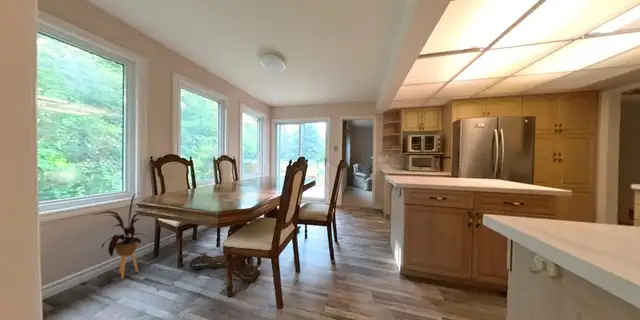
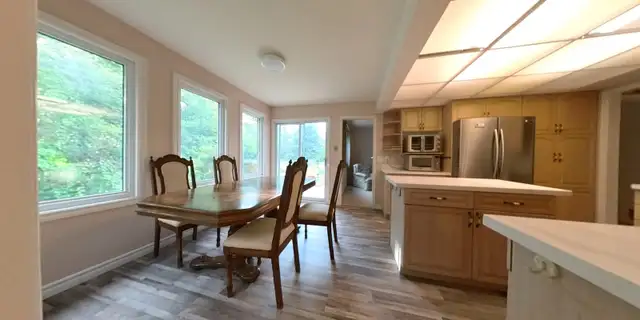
- house plant [93,192,151,280]
